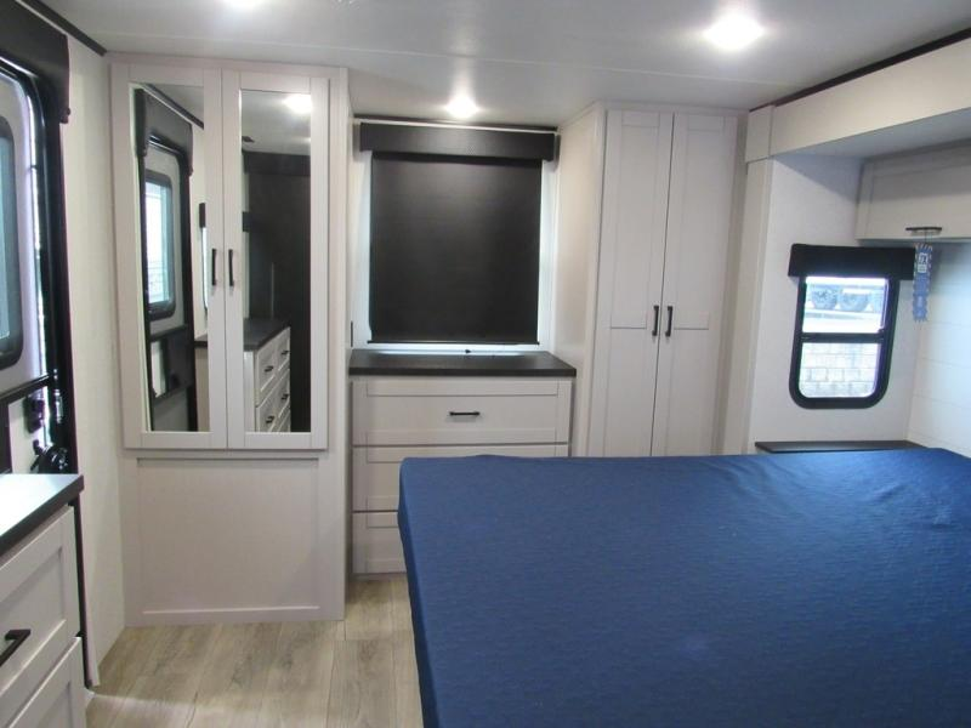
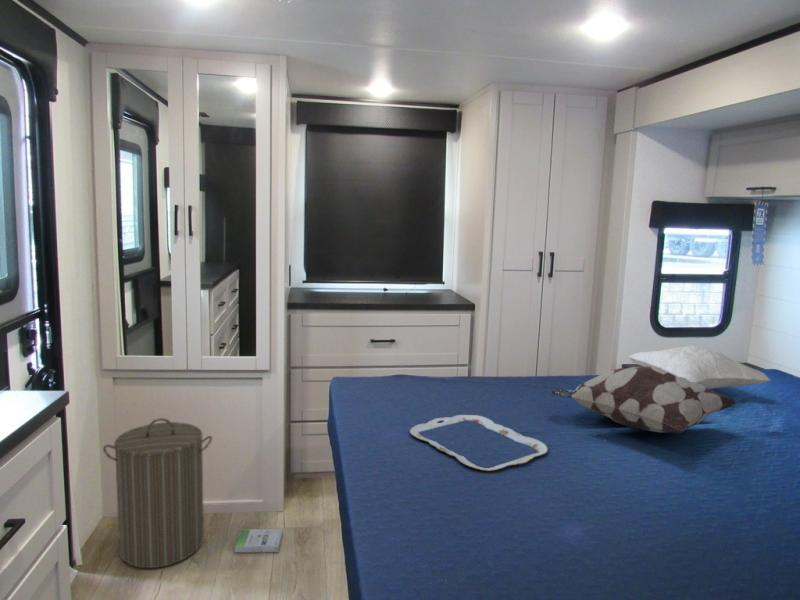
+ pillow [627,345,772,390]
+ laundry hamper [102,417,213,569]
+ serving tray [409,414,548,472]
+ box [234,528,284,553]
+ decorative pillow [550,366,738,435]
